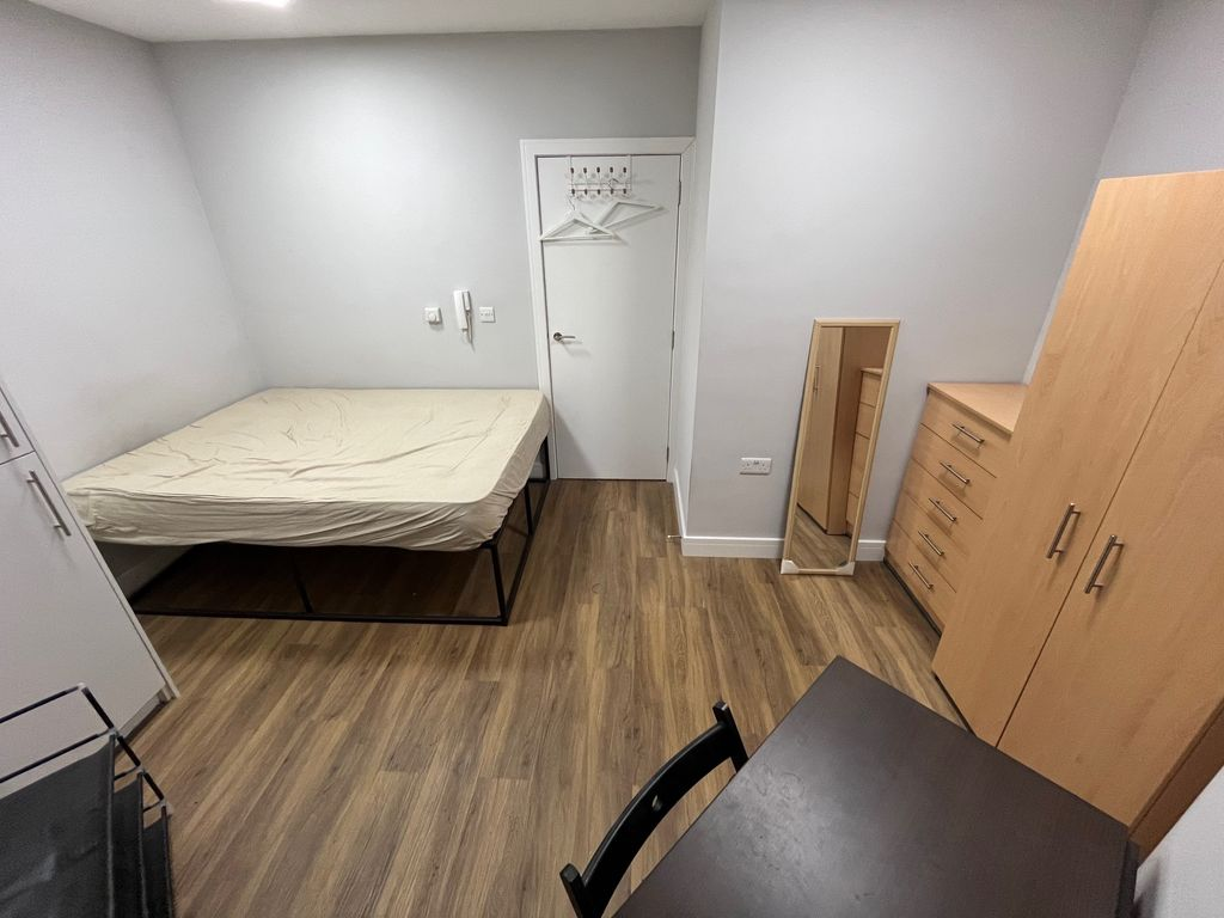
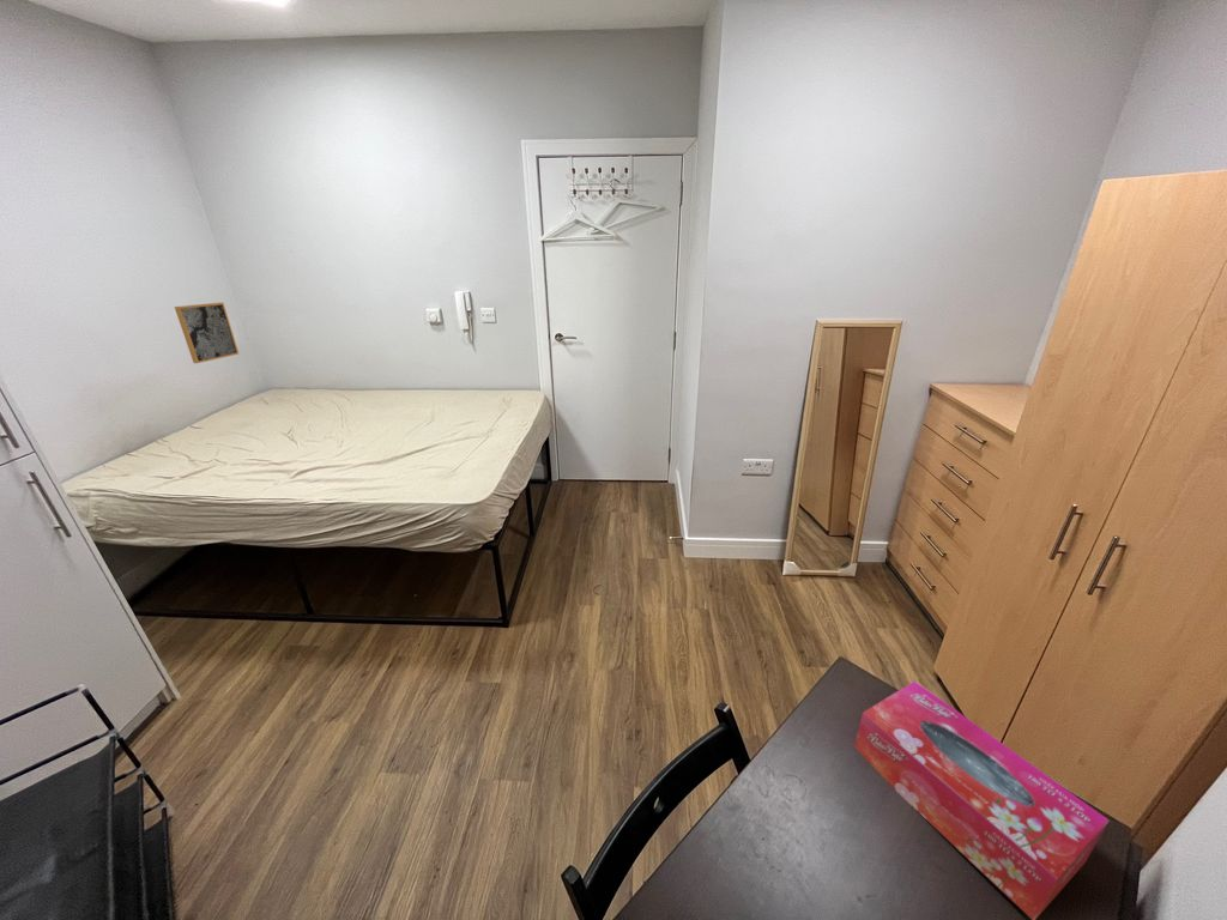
+ tissue box [853,679,1111,920]
+ wall art [174,302,240,364]
